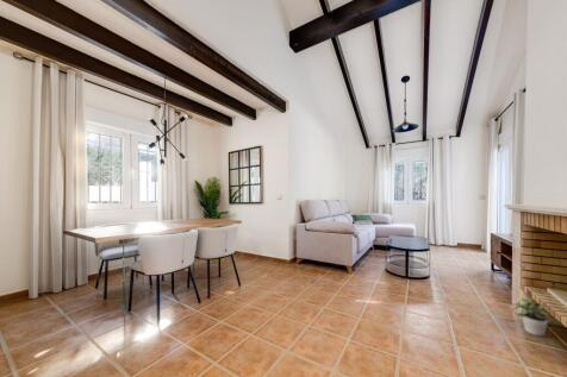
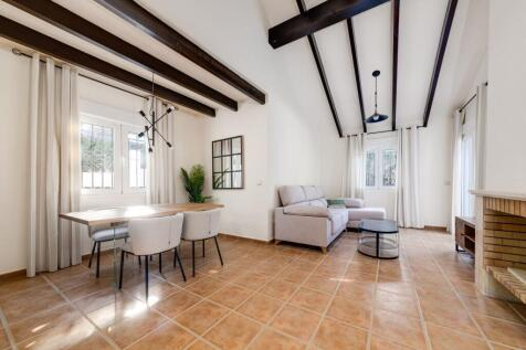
- potted plant [511,297,550,338]
